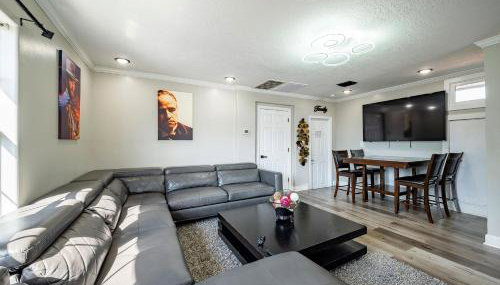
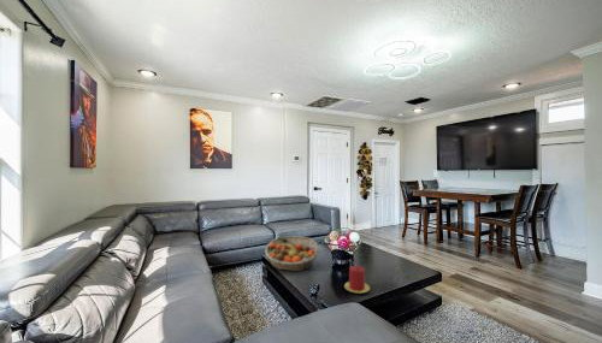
+ candle [343,265,371,294]
+ fruit basket [264,235,320,272]
